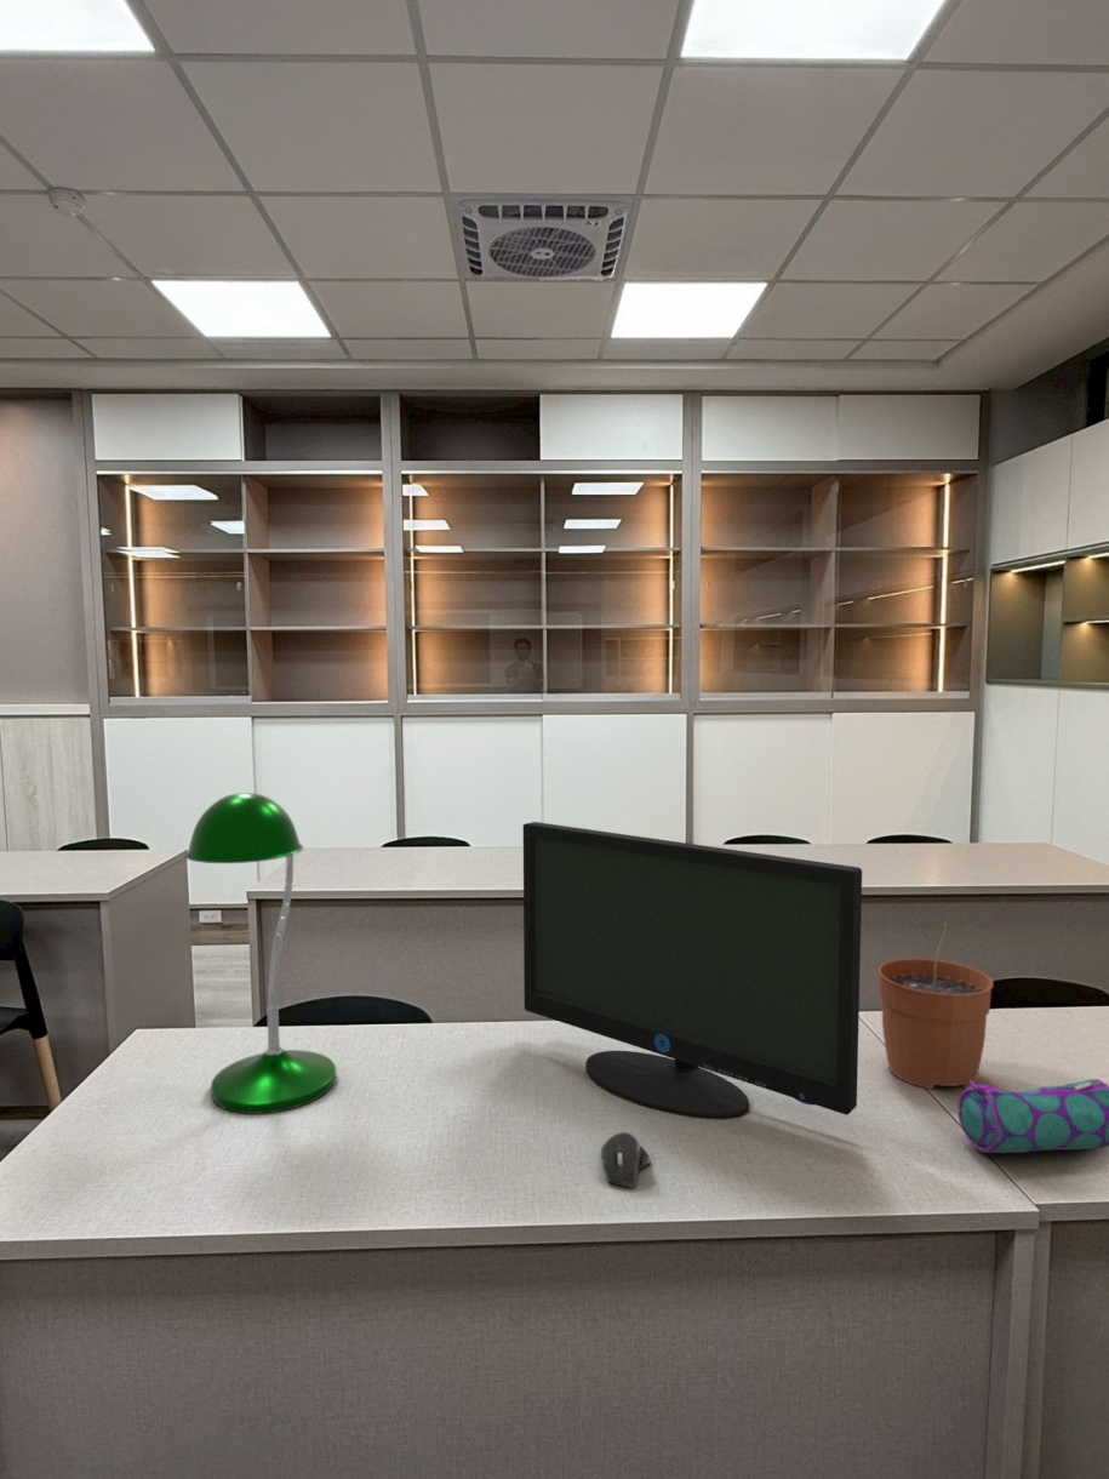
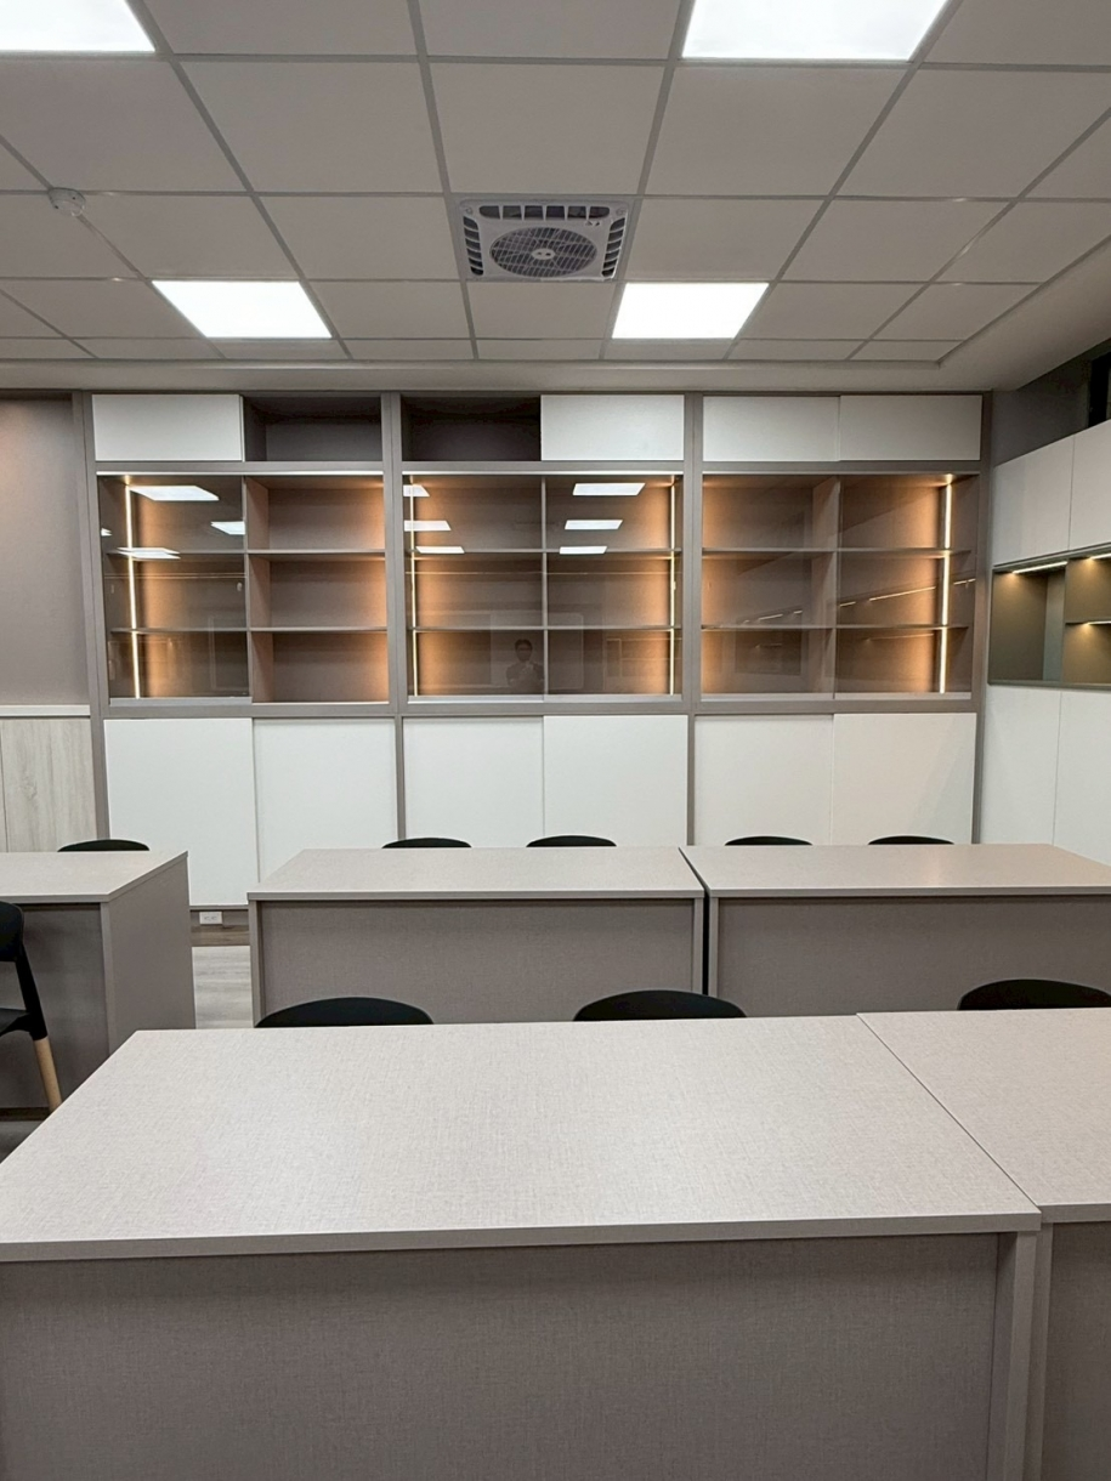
- monitor [522,821,863,1120]
- pencil case [956,1078,1109,1154]
- desk lamp [183,792,337,1115]
- computer mouse [600,1131,651,1189]
- plant pot [876,921,994,1091]
